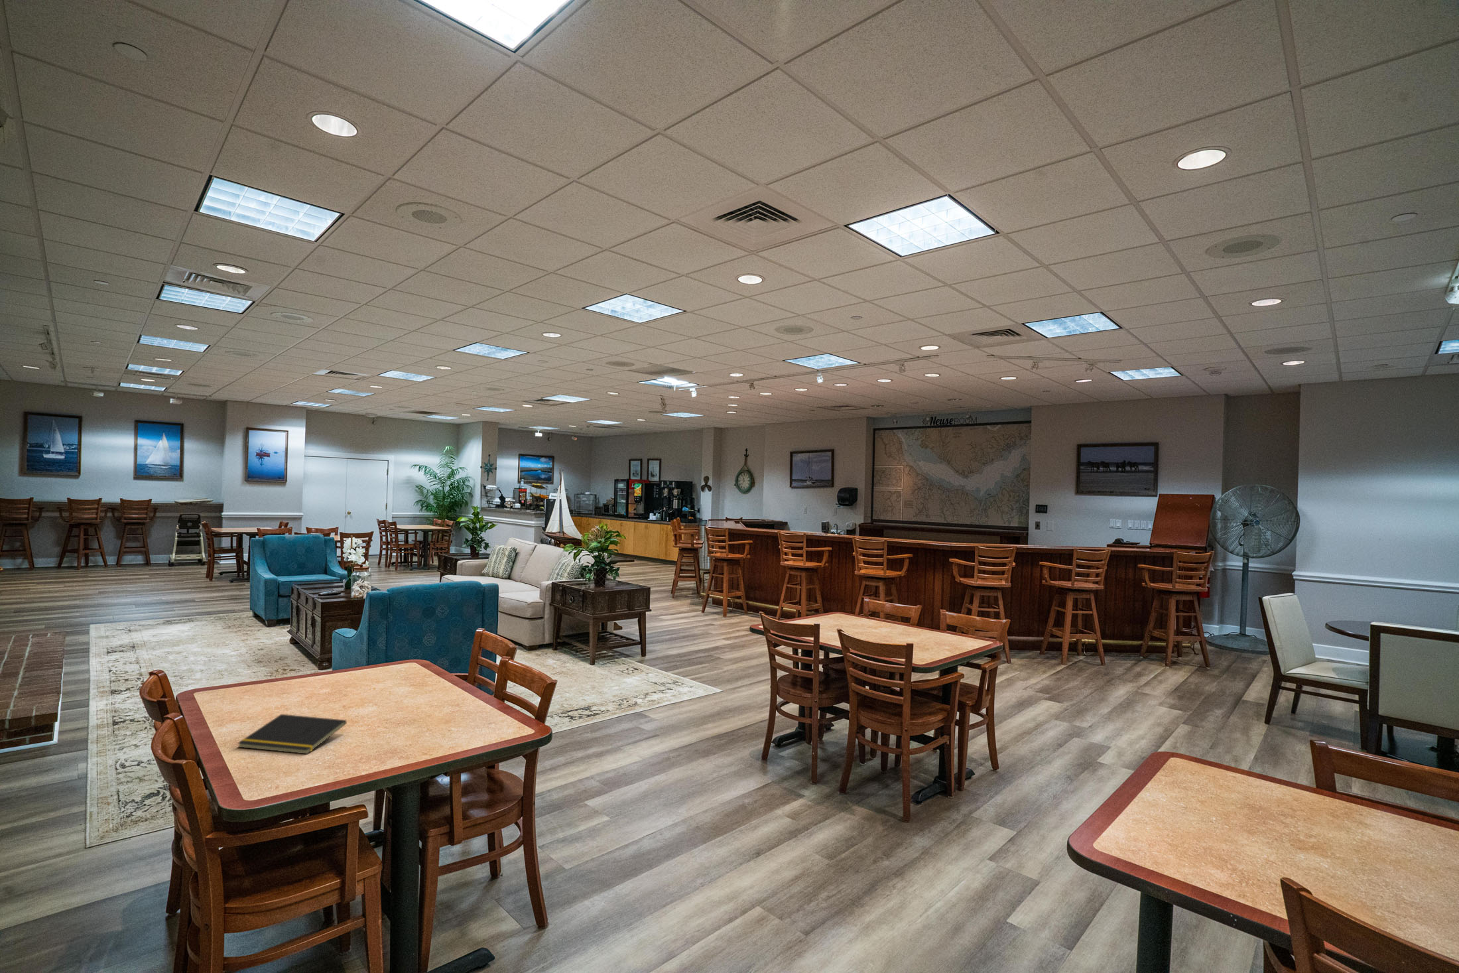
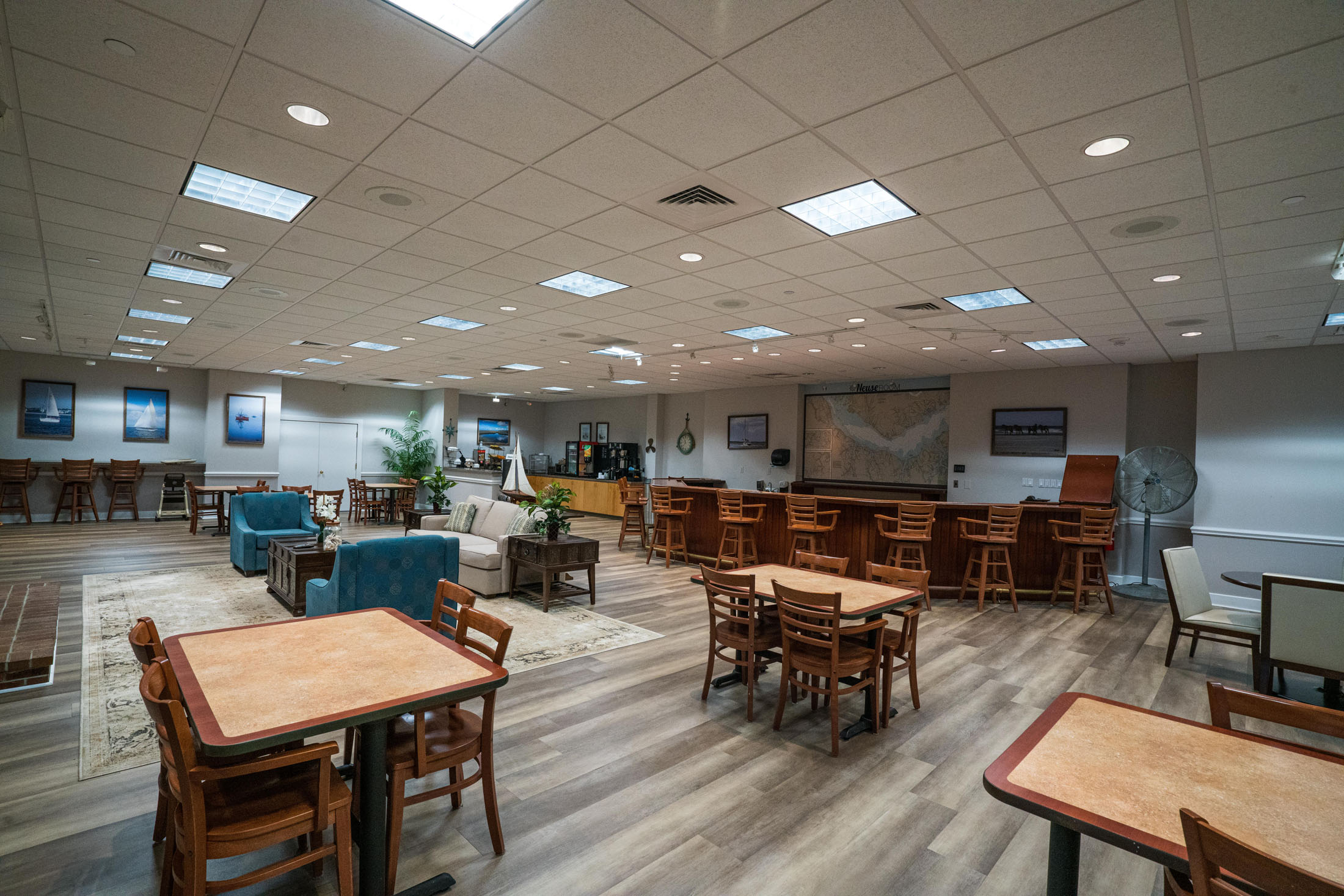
- notepad [237,713,347,755]
